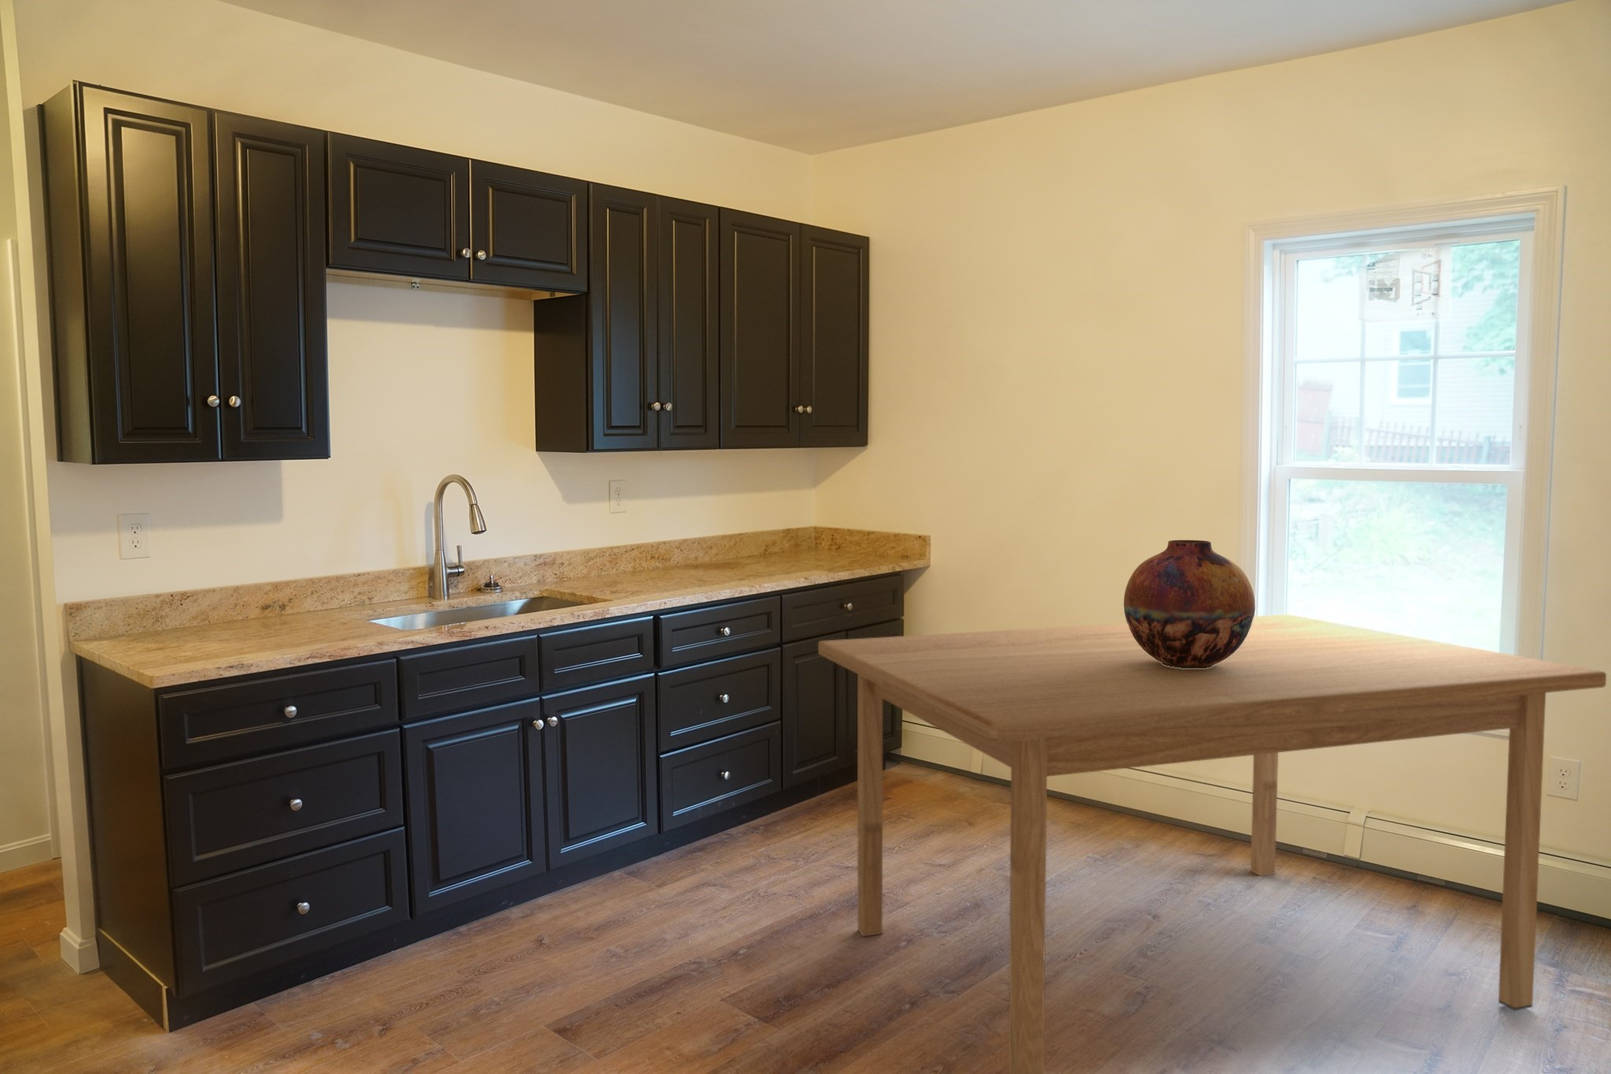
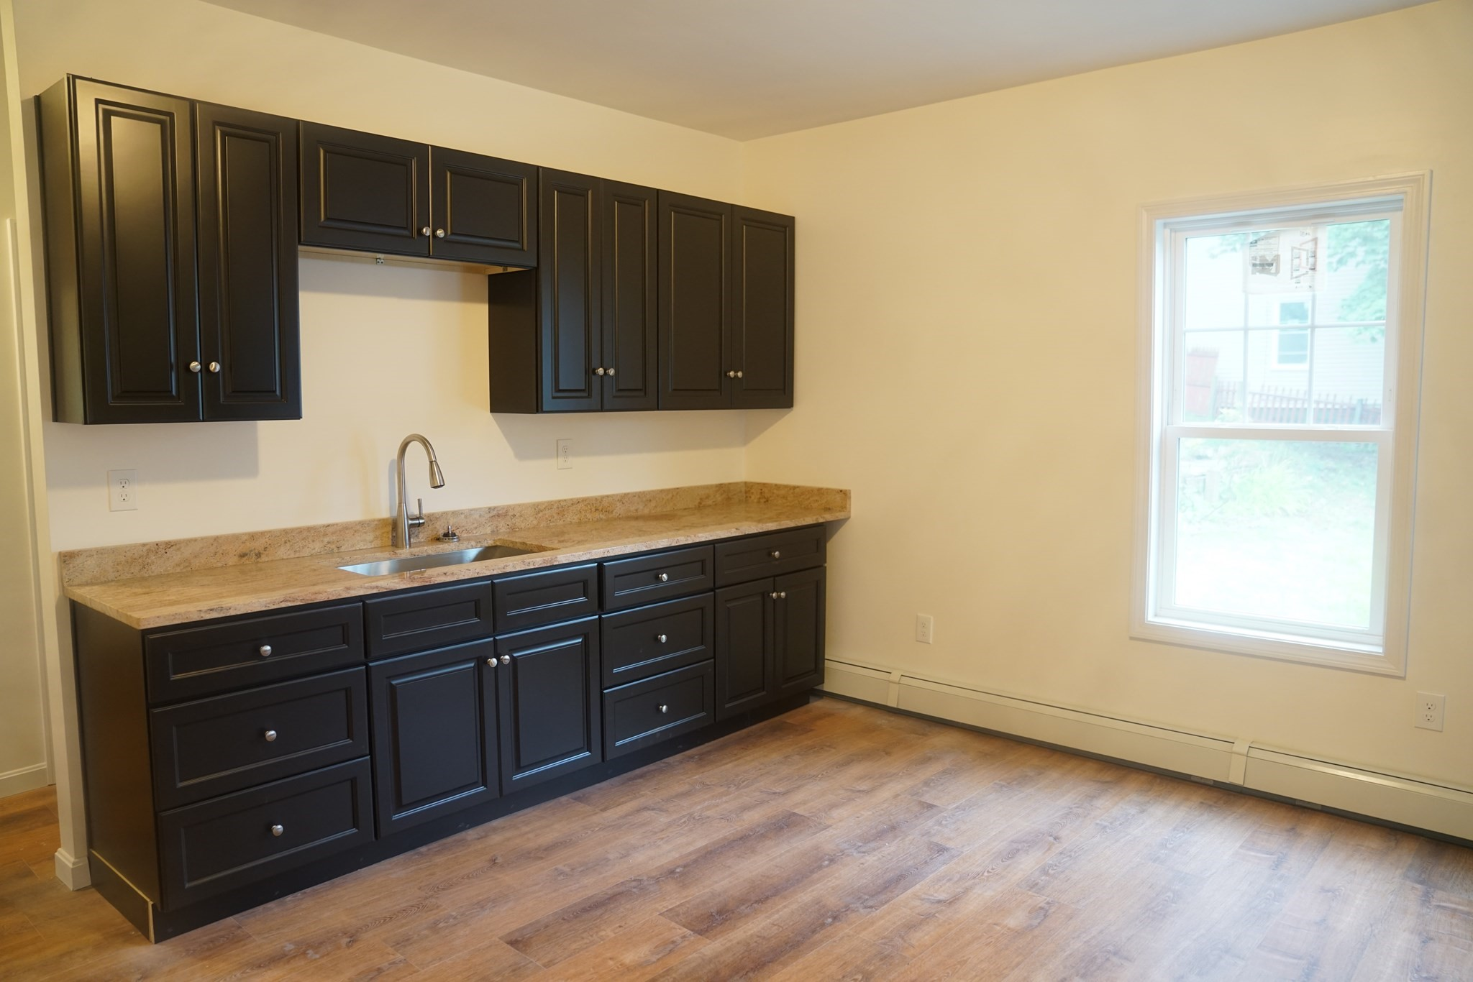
- vase [1123,539,1256,669]
- table [817,614,1607,1074]
